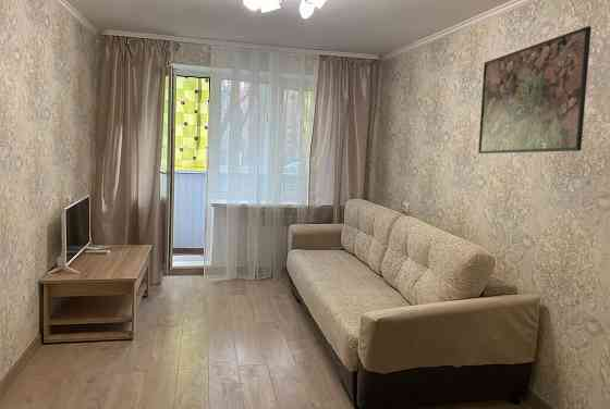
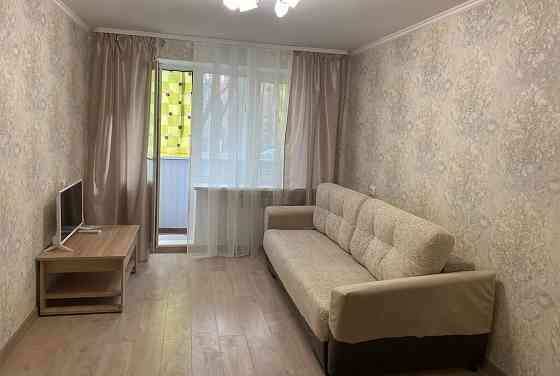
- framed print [477,25,593,154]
